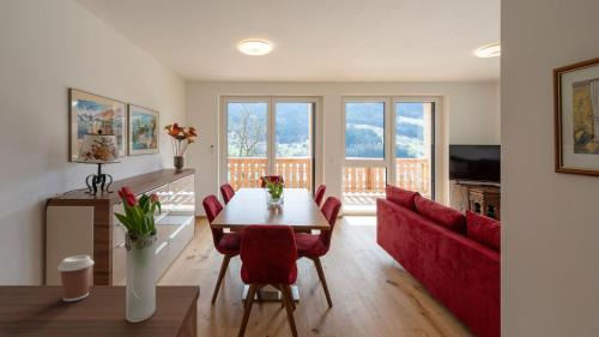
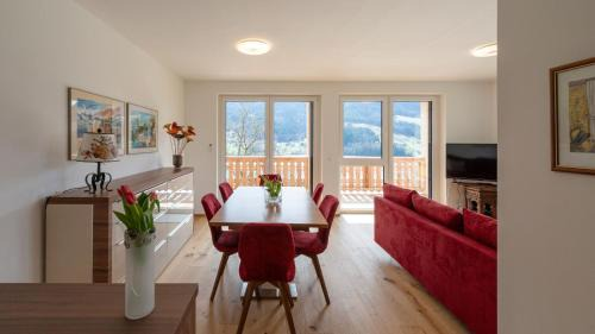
- coffee cup [56,254,95,302]
